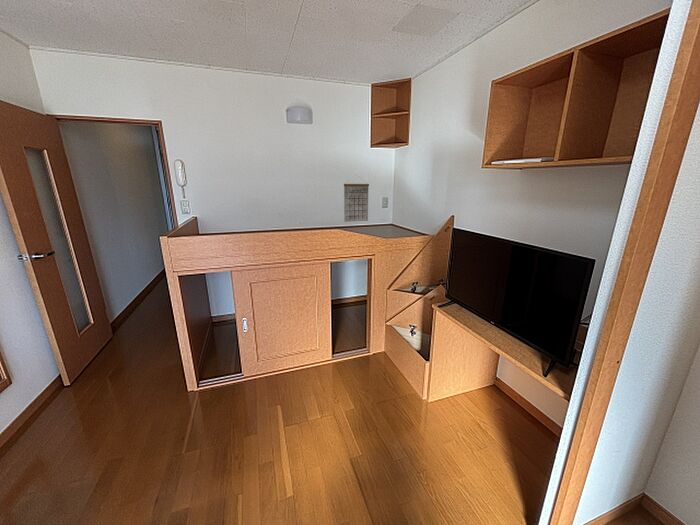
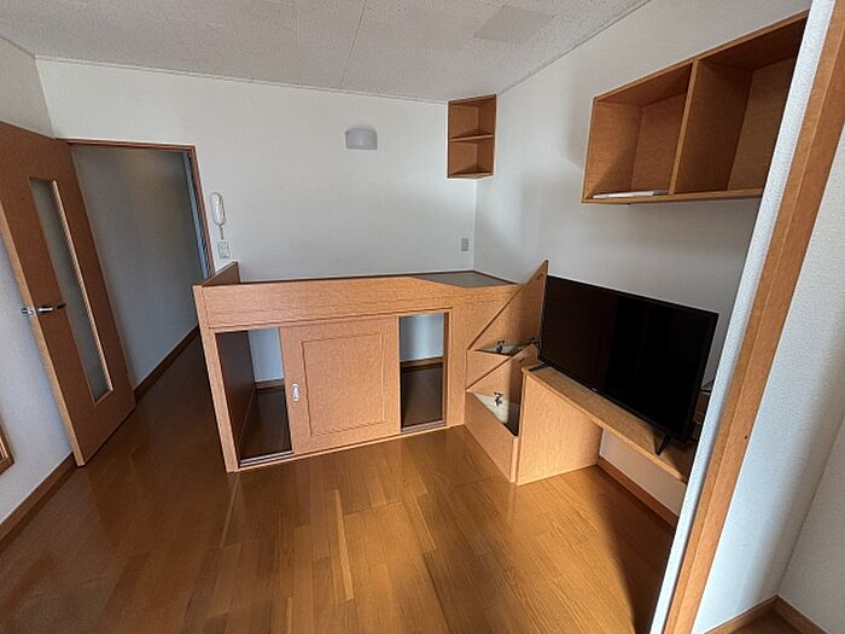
- calendar [343,175,370,223]
